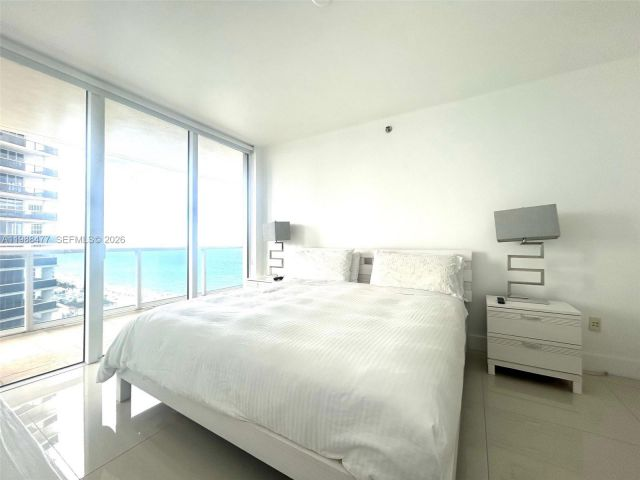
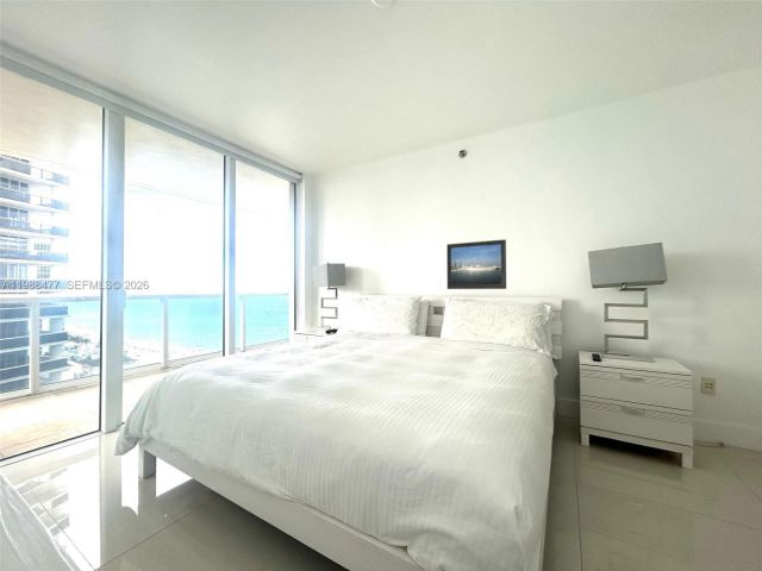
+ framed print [445,238,507,290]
